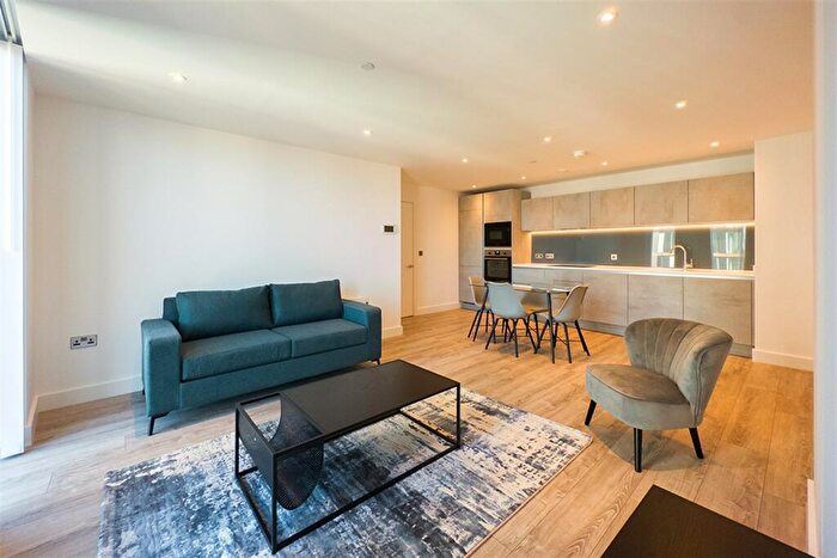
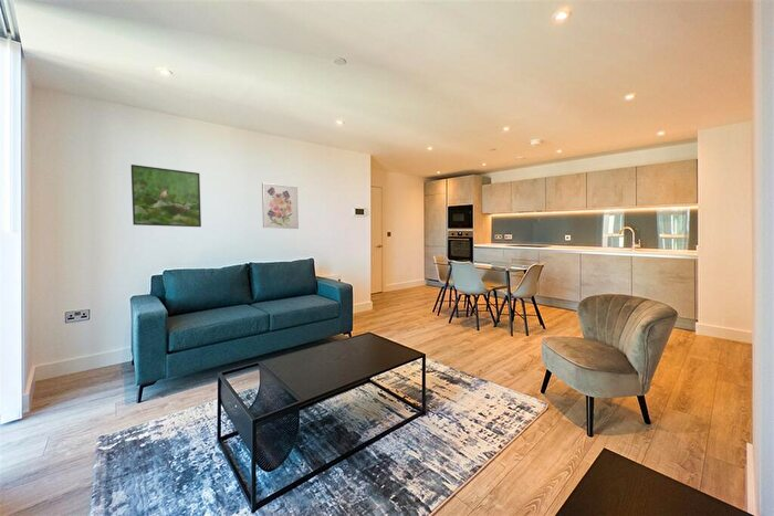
+ wall art [261,181,300,230]
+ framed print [130,164,202,228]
